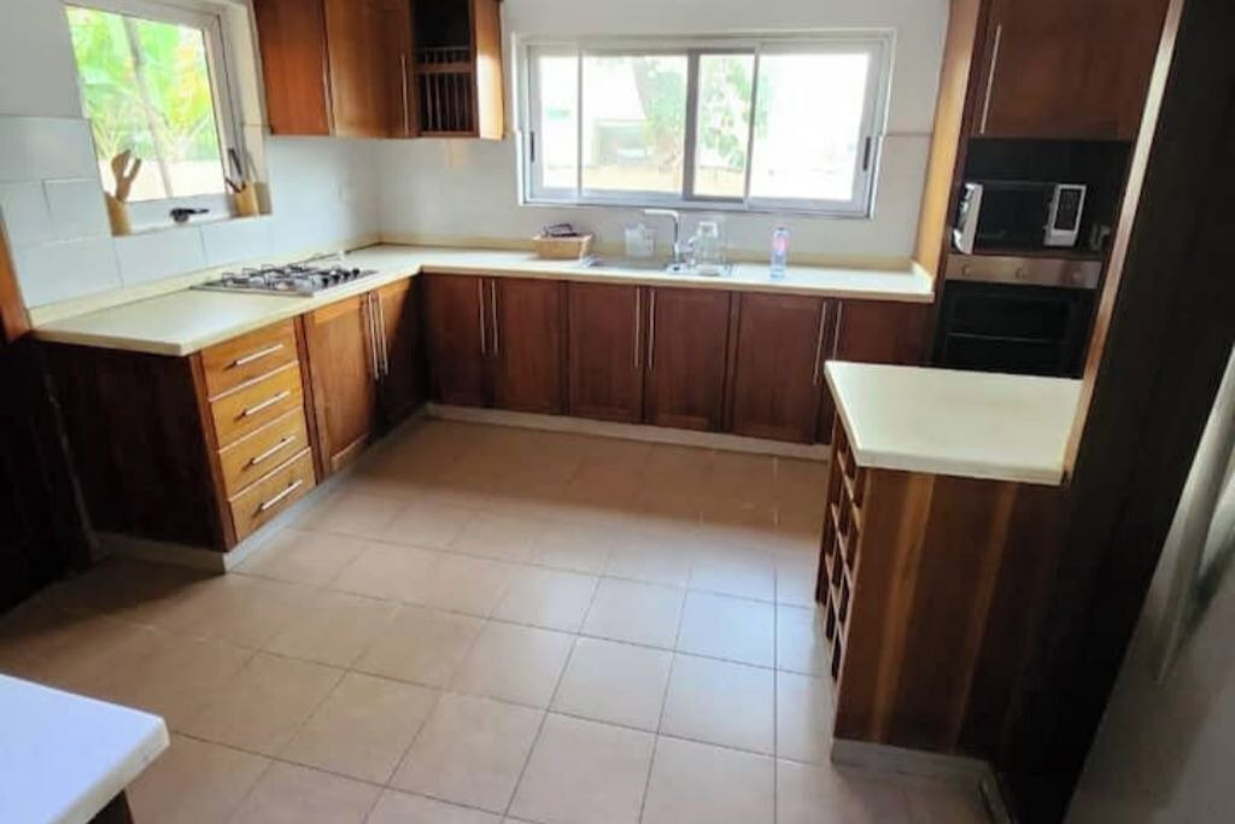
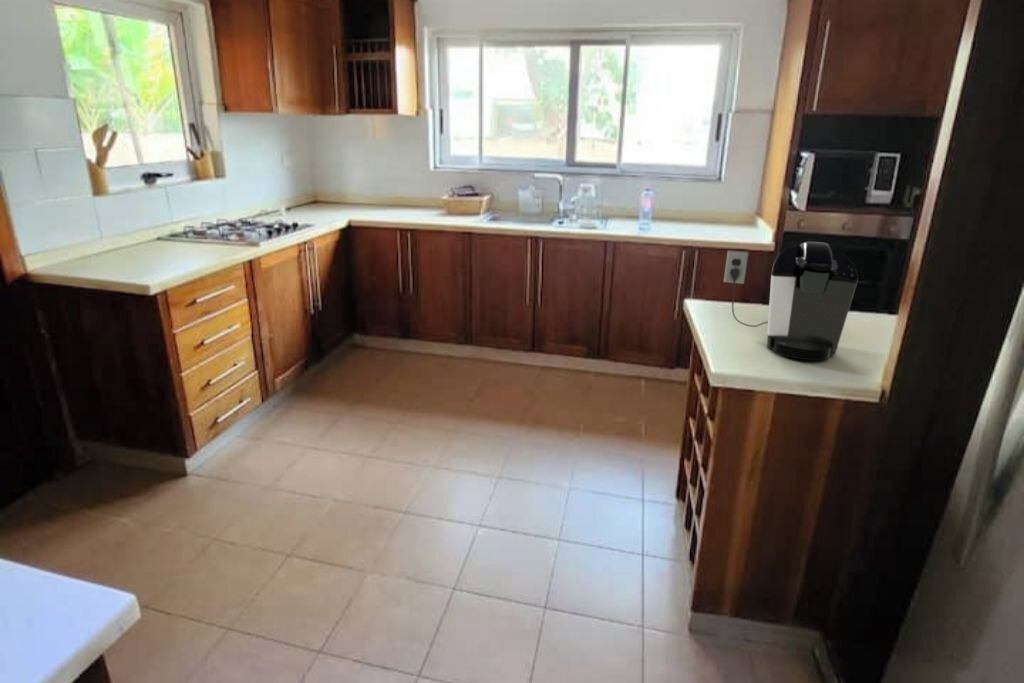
+ coffee maker [723,241,859,362]
